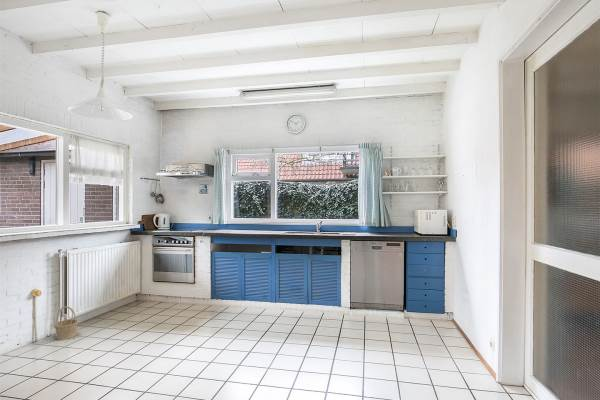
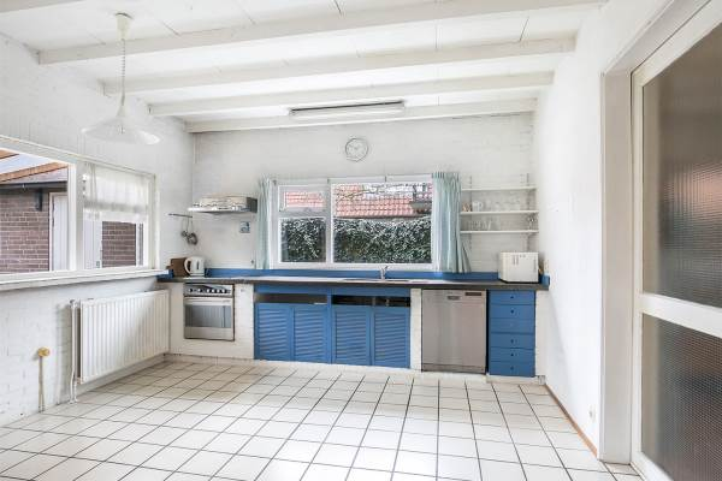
- basket [53,305,79,340]
